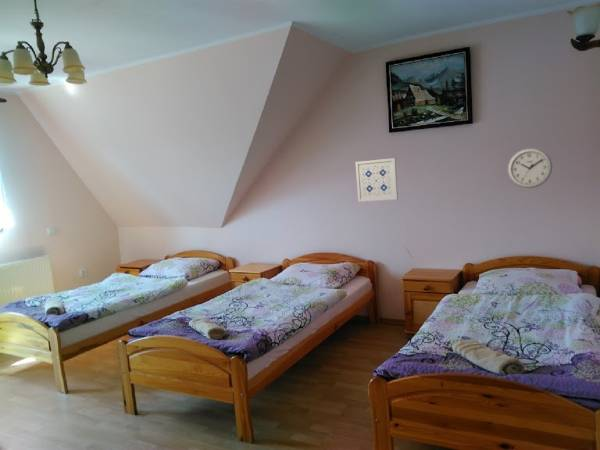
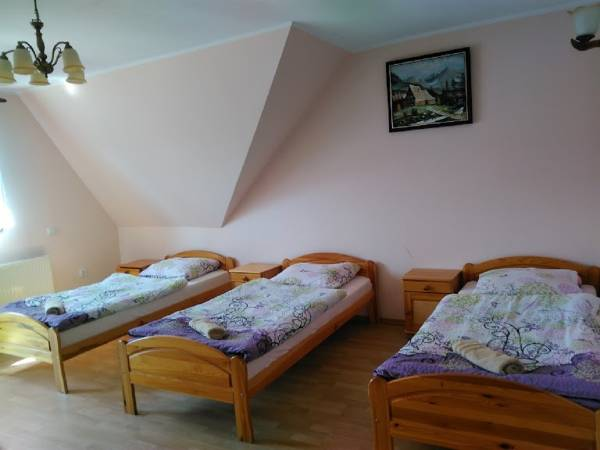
- wall art [355,157,399,203]
- wall clock [507,147,553,189]
